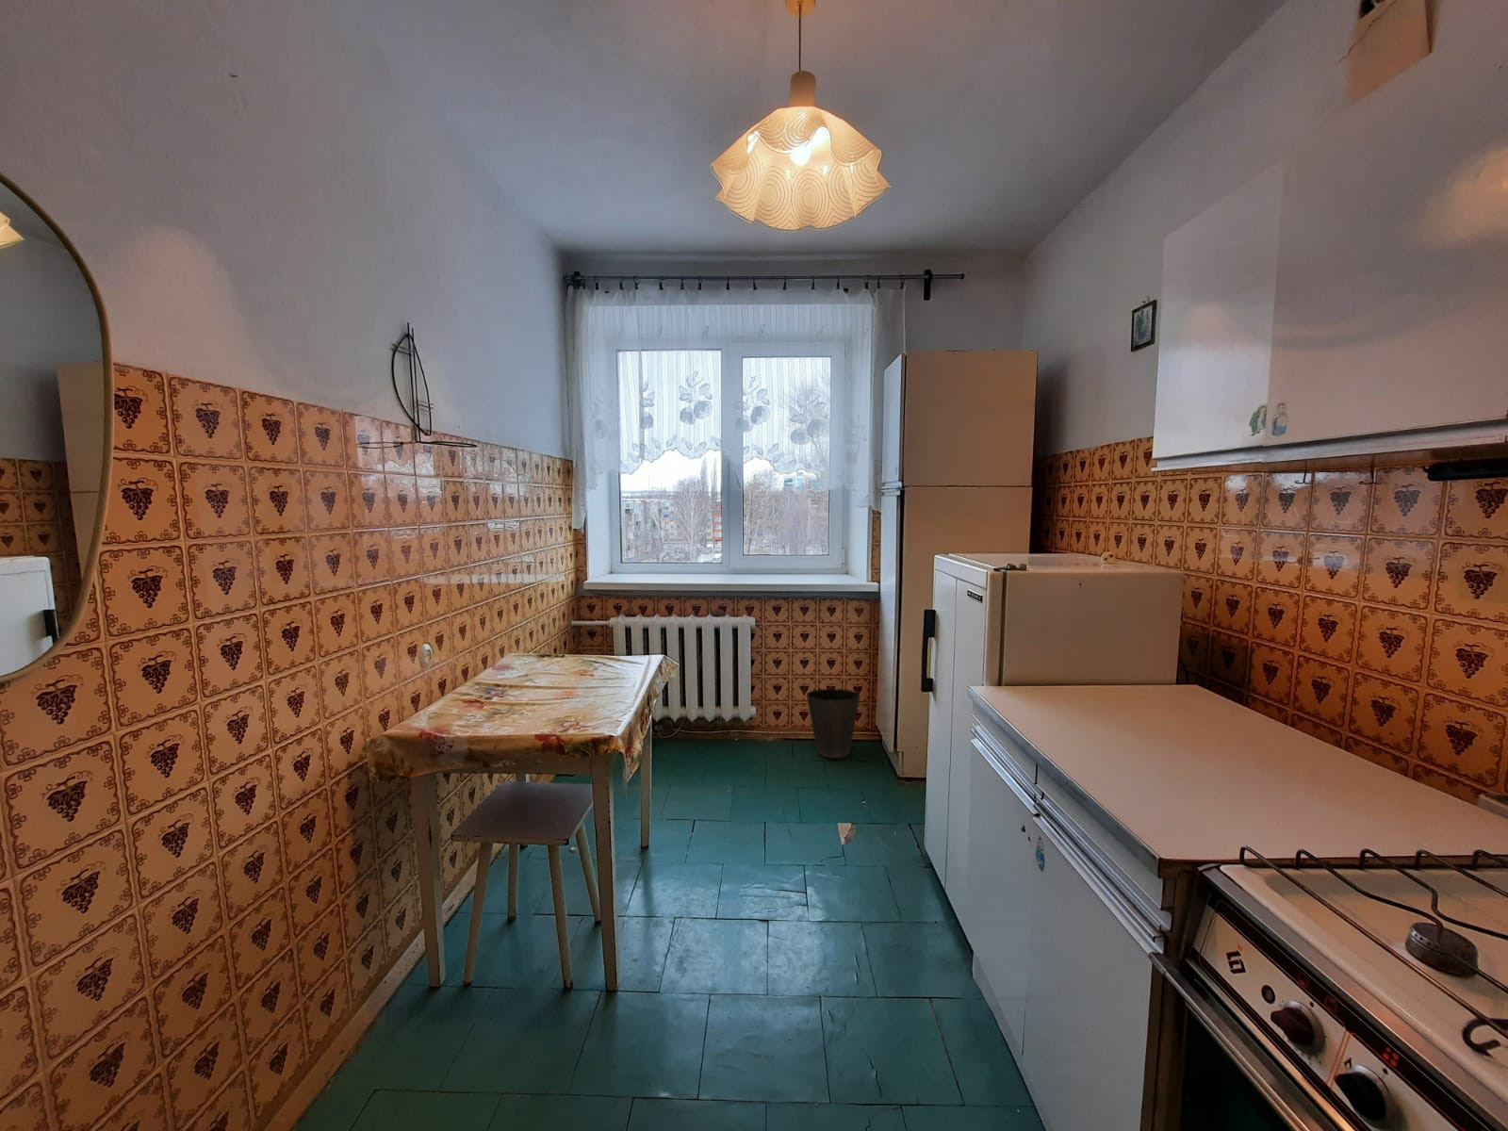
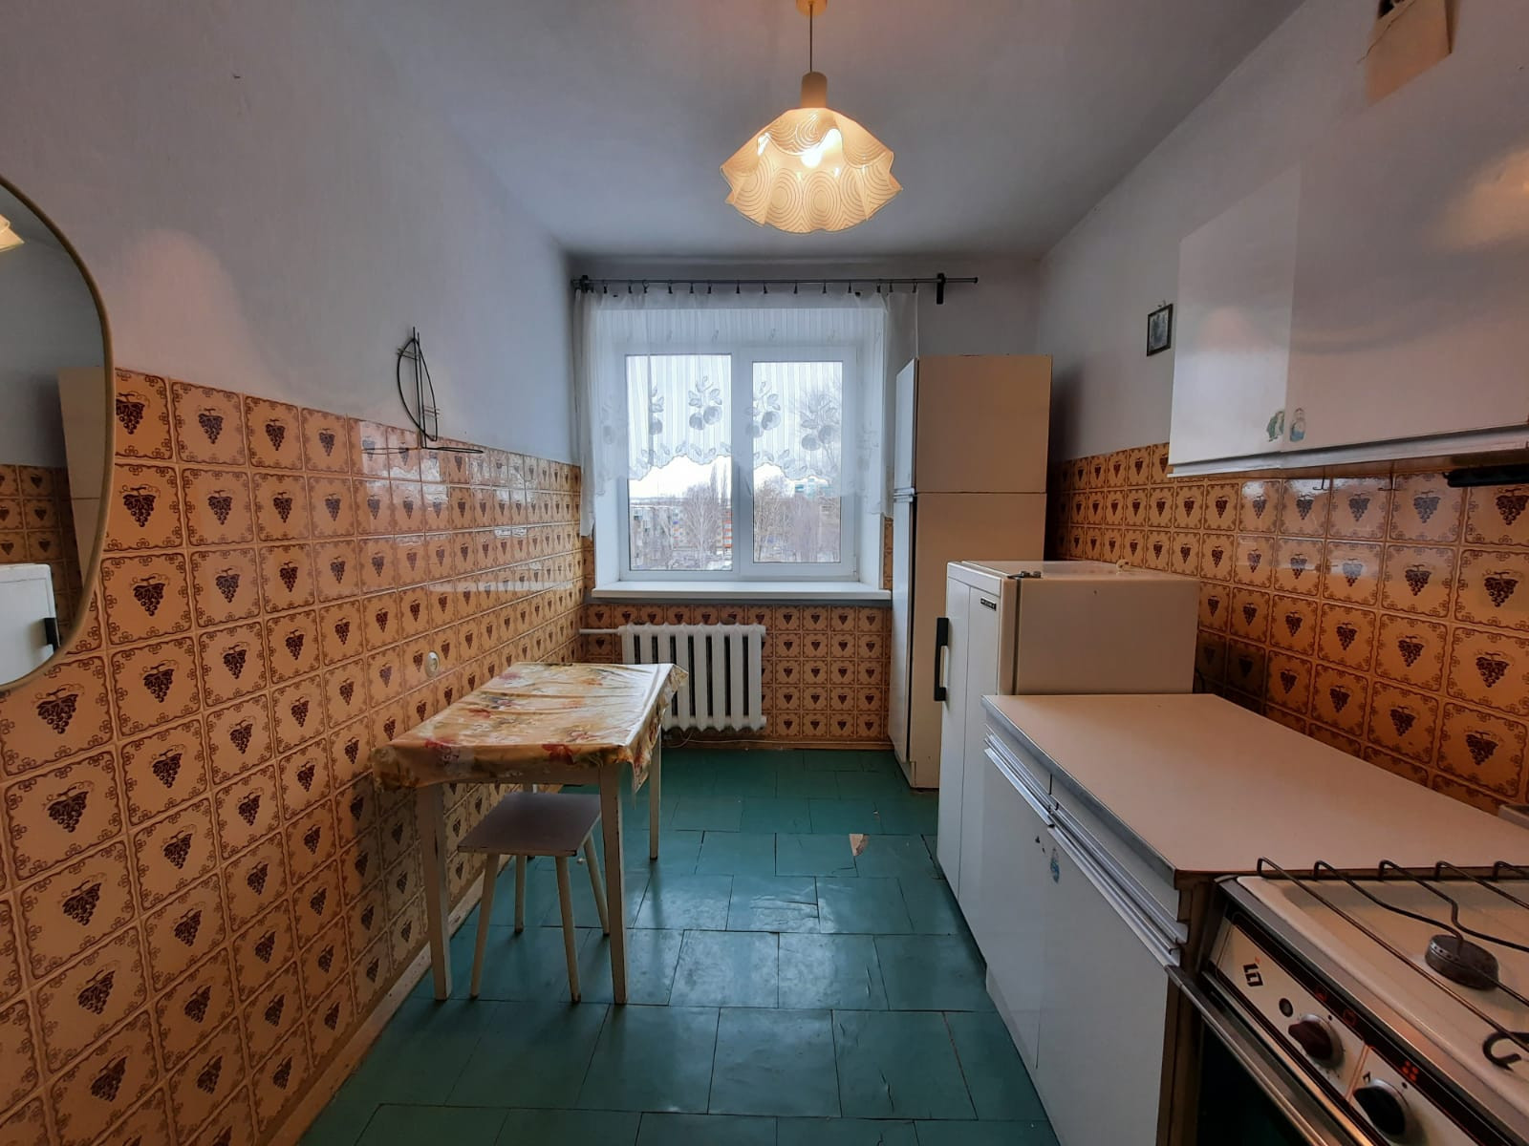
- waste basket [805,688,861,759]
